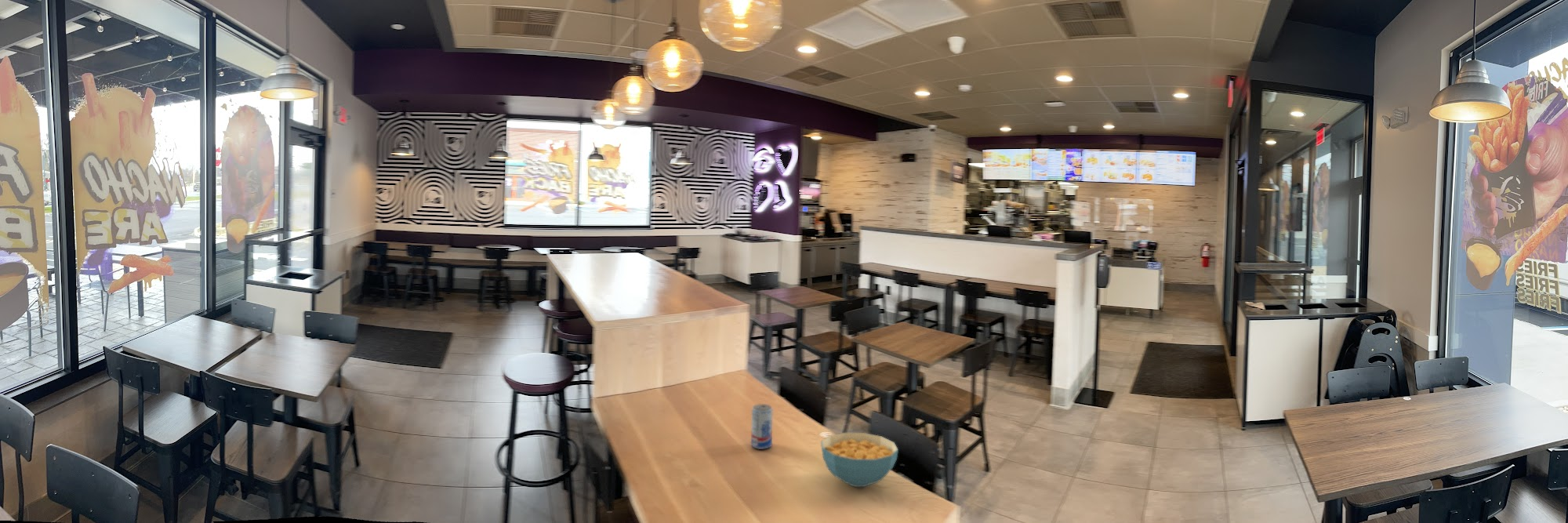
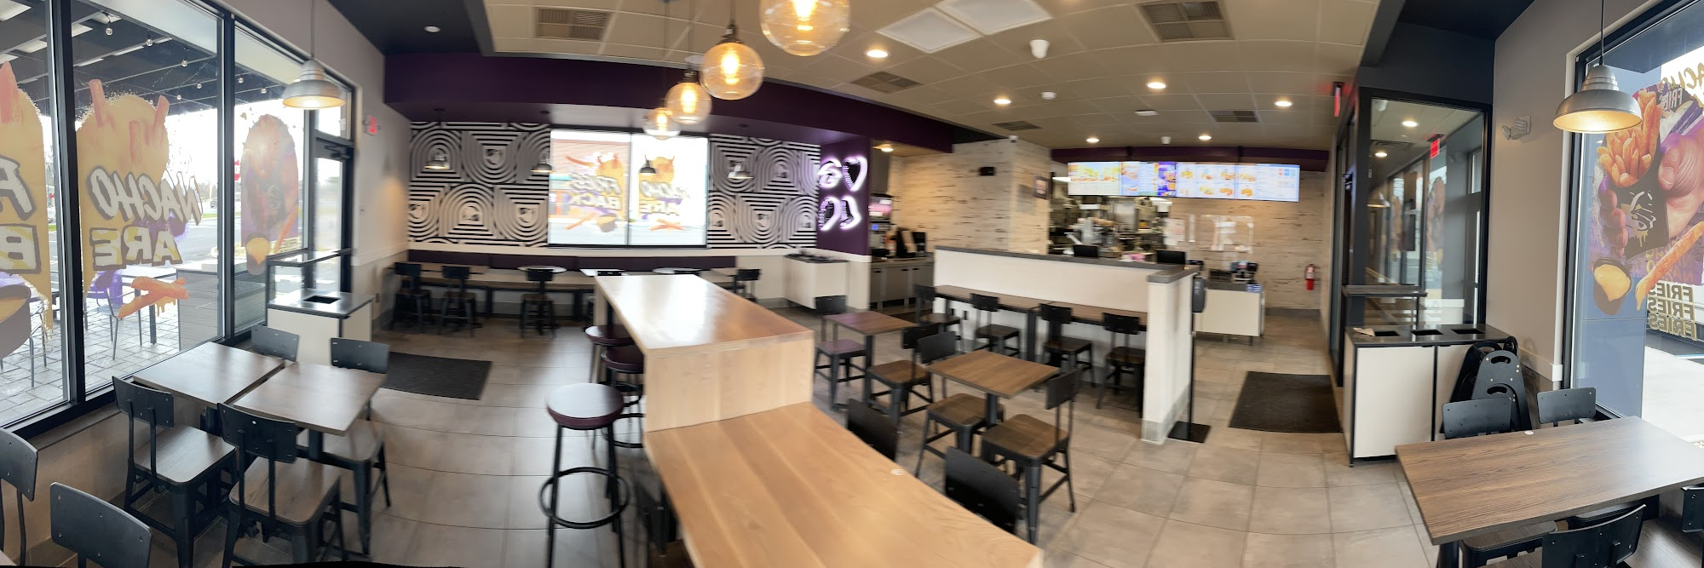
- beverage can [750,403,773,450]
- cereal bowl [820,432,899,488]
